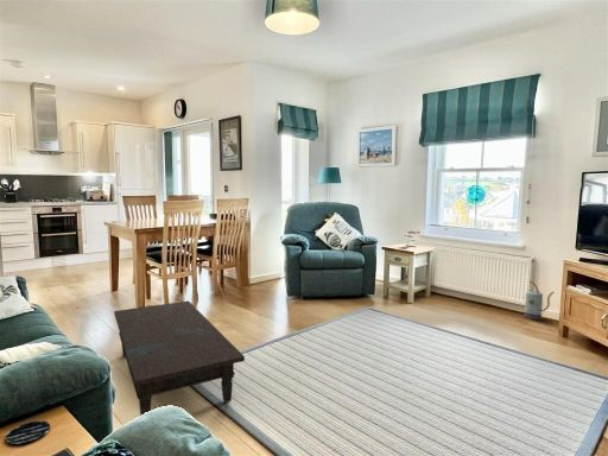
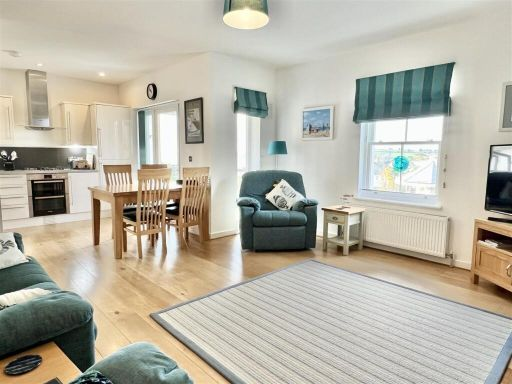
- watering can [524,280,555,321]
- coffee table [113,299,246,417]
